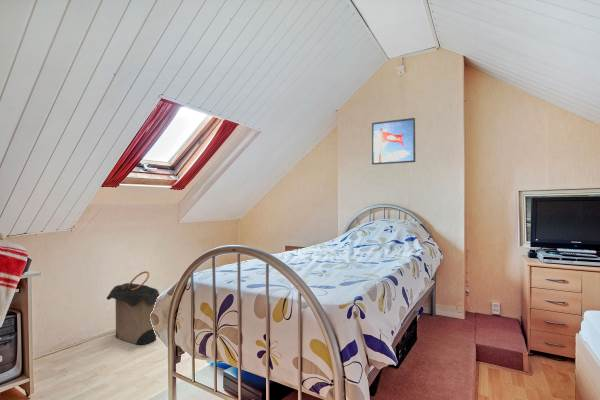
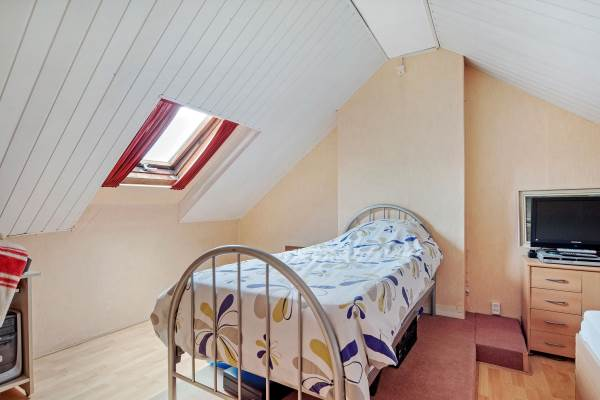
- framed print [371,117,416,165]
- laundry hamper [106,270,160,346]
